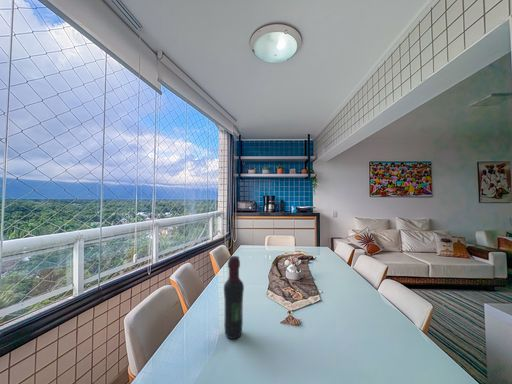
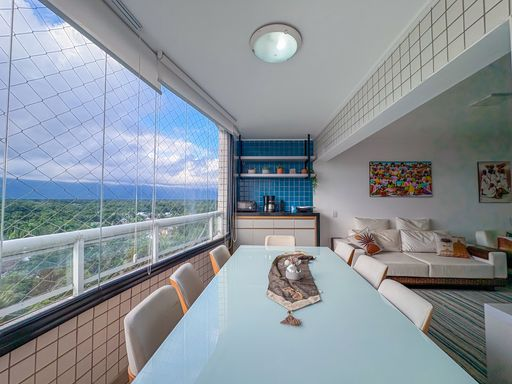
- wine bottle [223,255,245,340]
